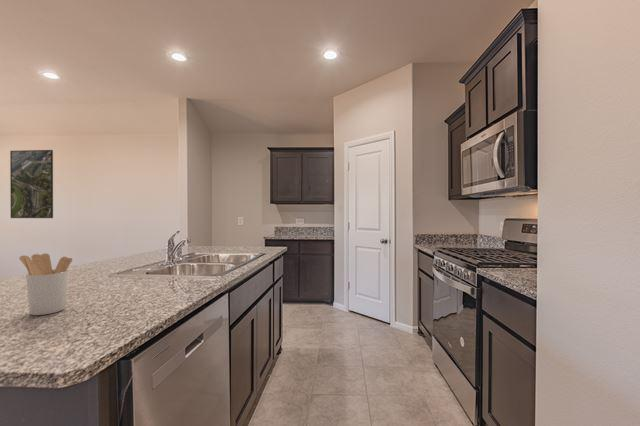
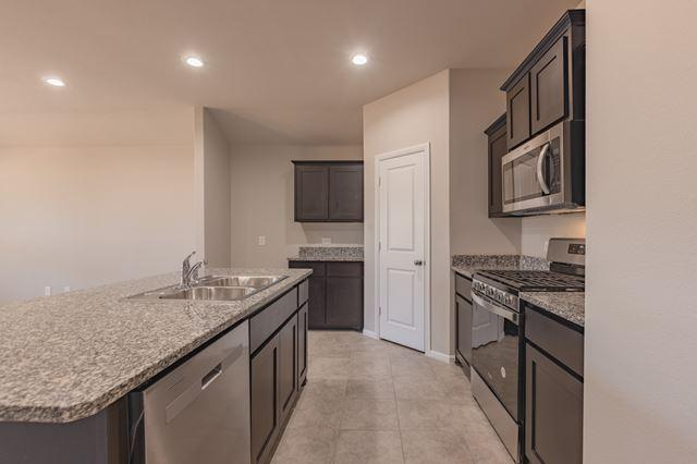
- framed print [9,149,54,219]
- utensil holder [18,253,73,316]
